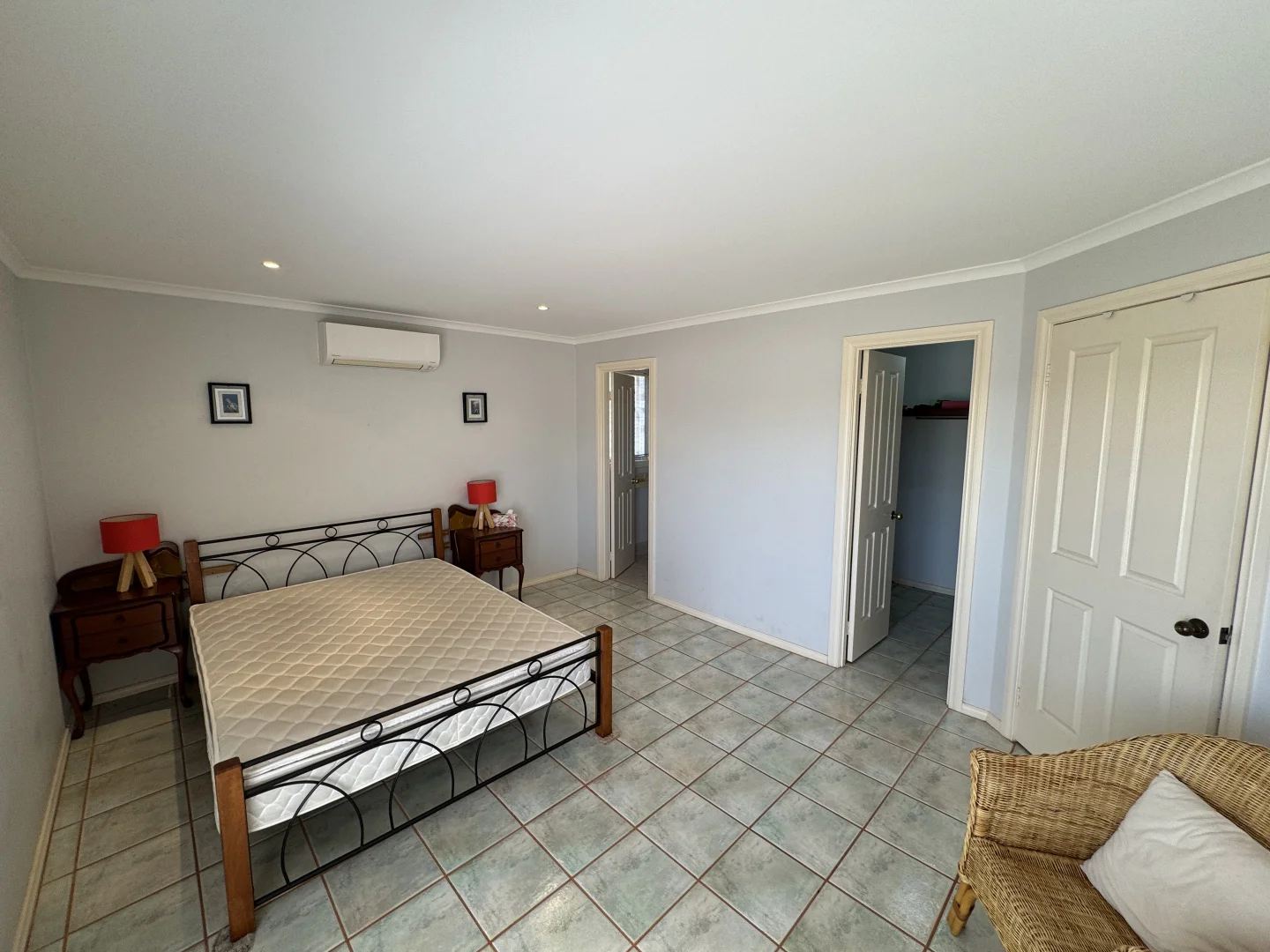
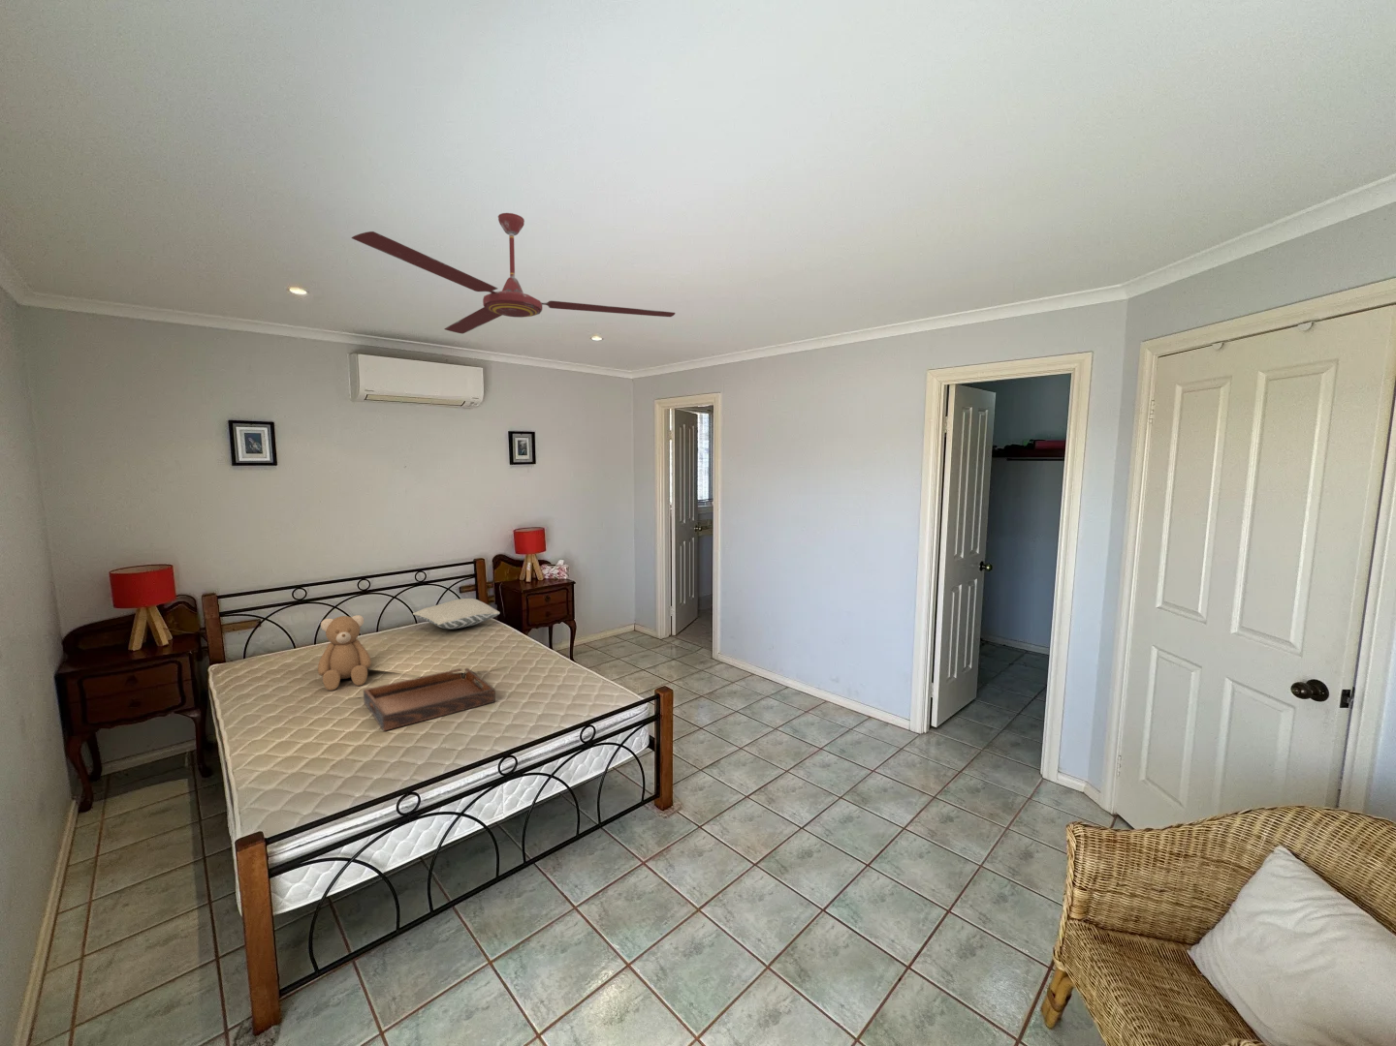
+ pillow [412,598,500,630]
+ ceiling fan [351,212,677,335]
+ serving tray [363,667,497,732]
+ teddy bear [317,614,373,691]
